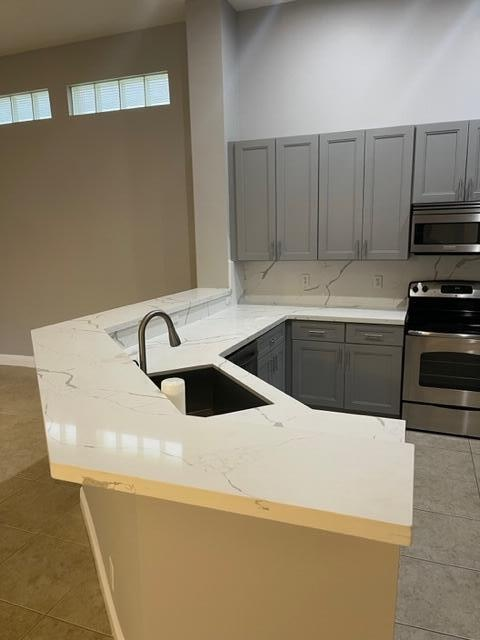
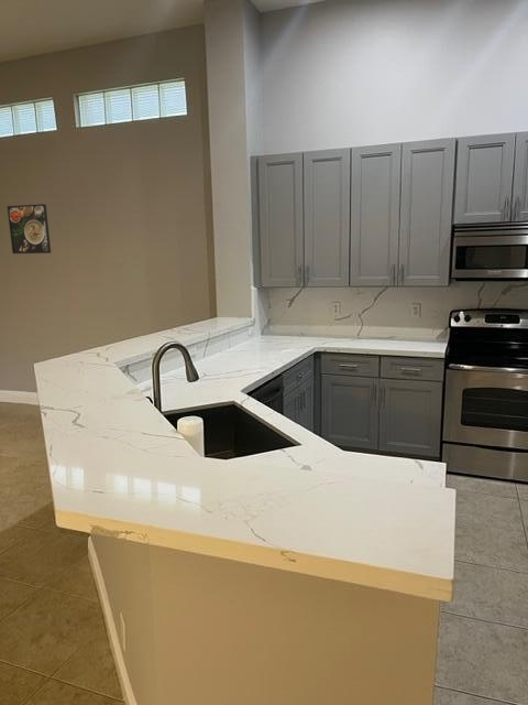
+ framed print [7,203,52,254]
